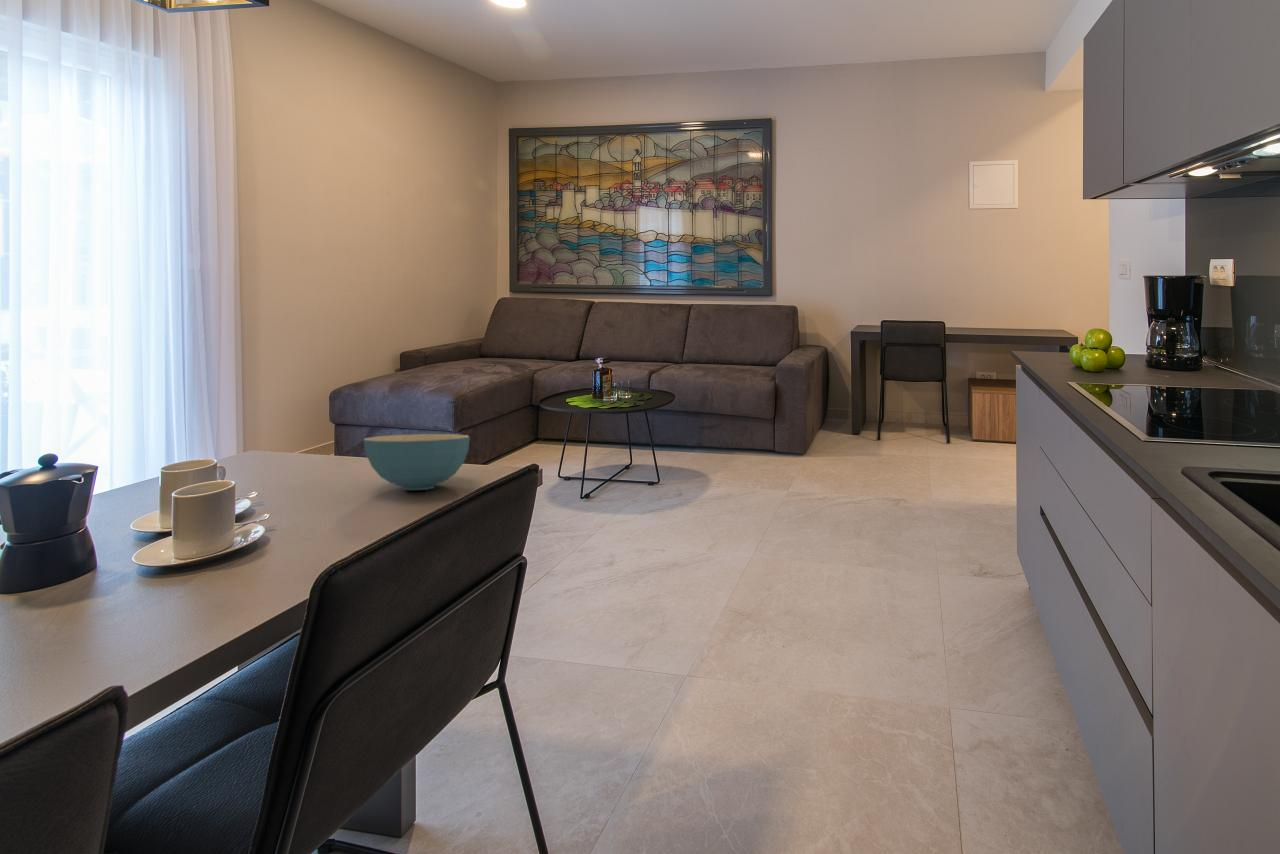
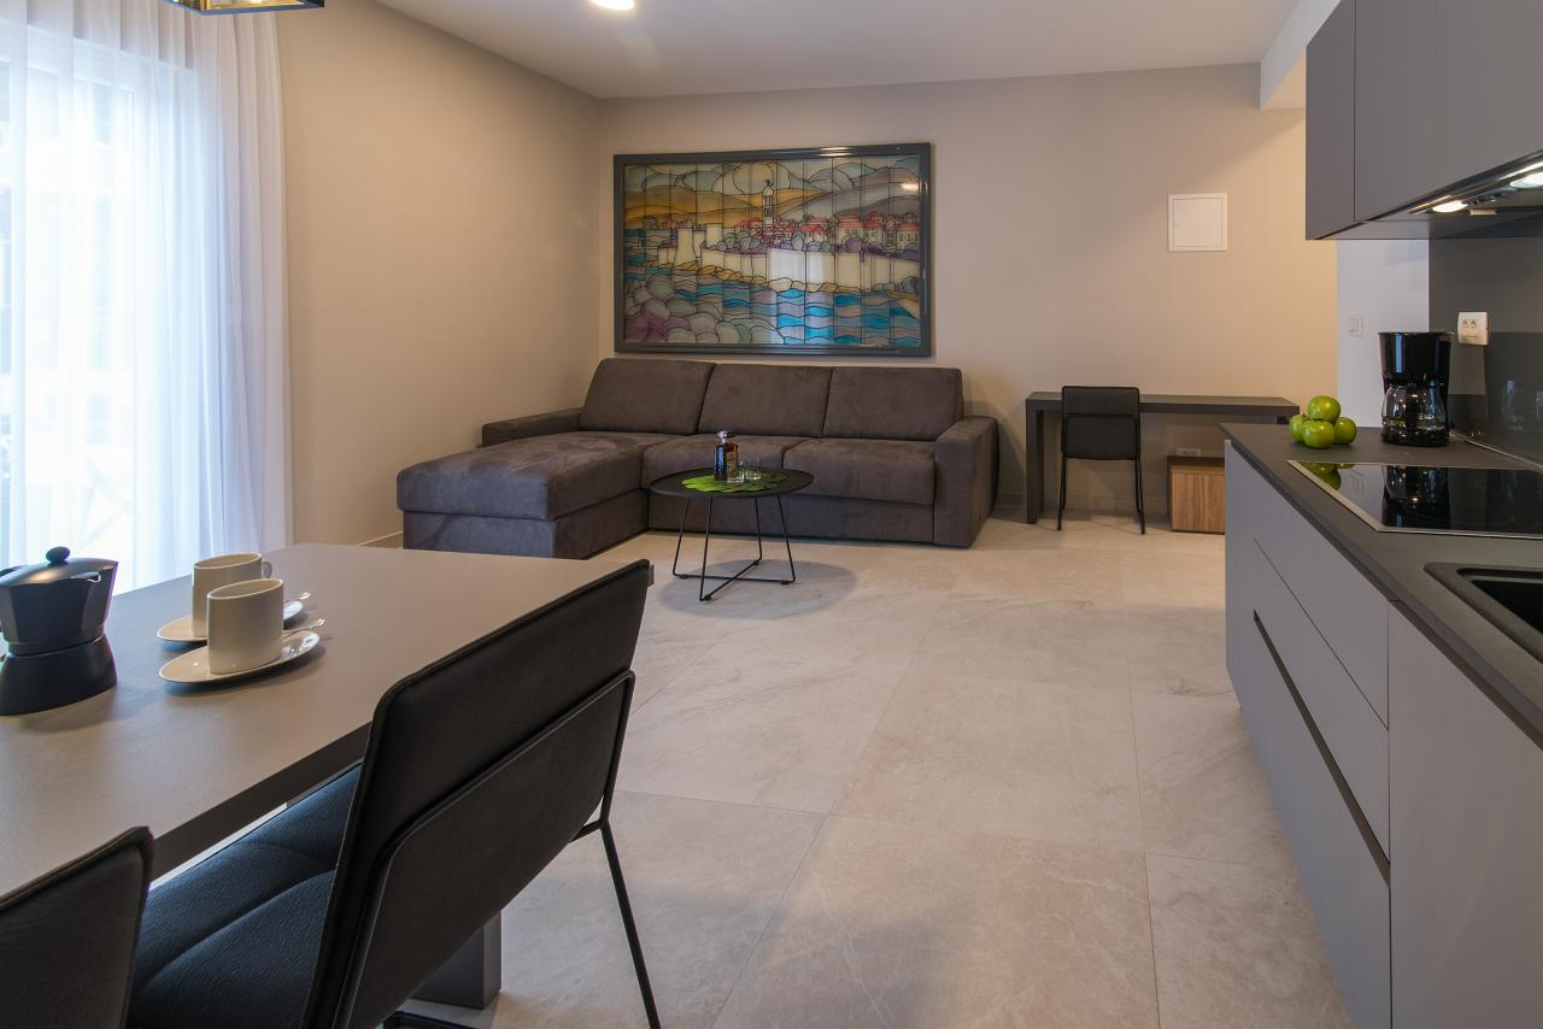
- cereal bowl [362,433,471,491]
